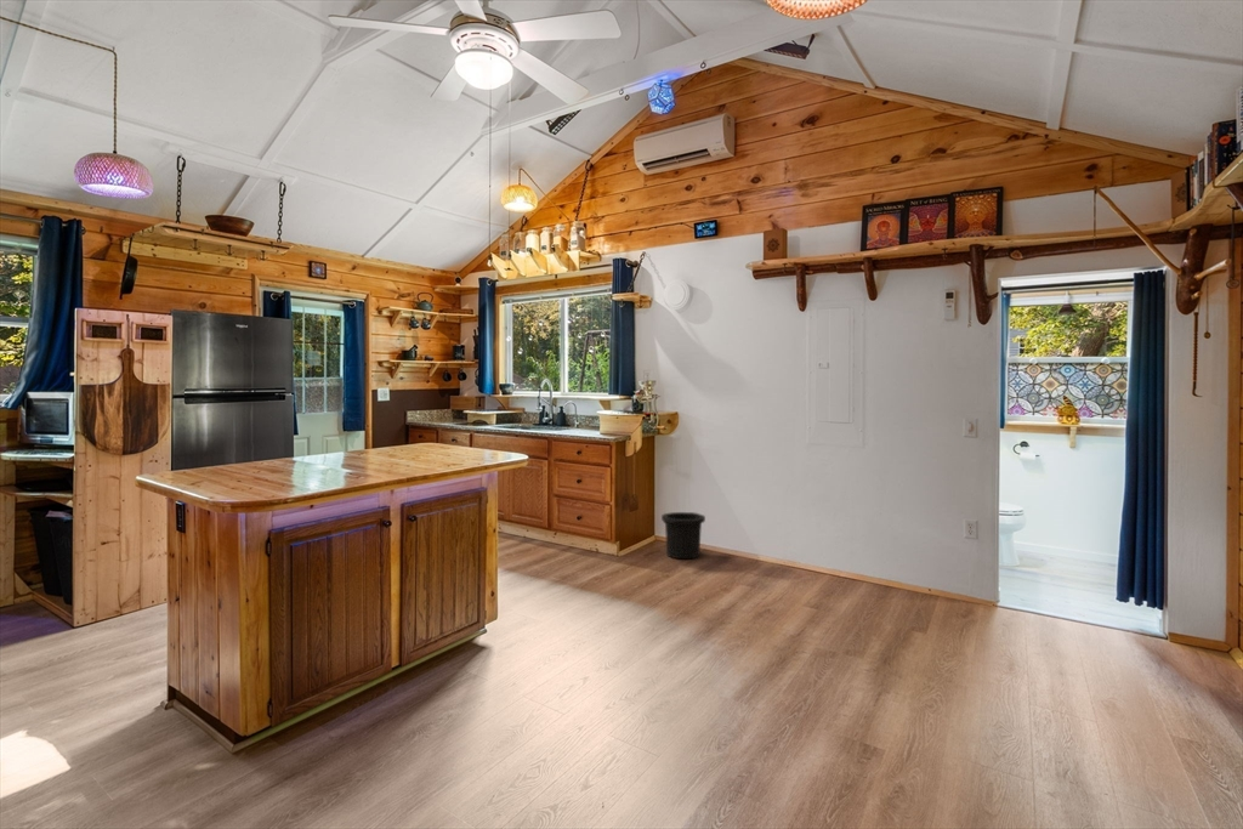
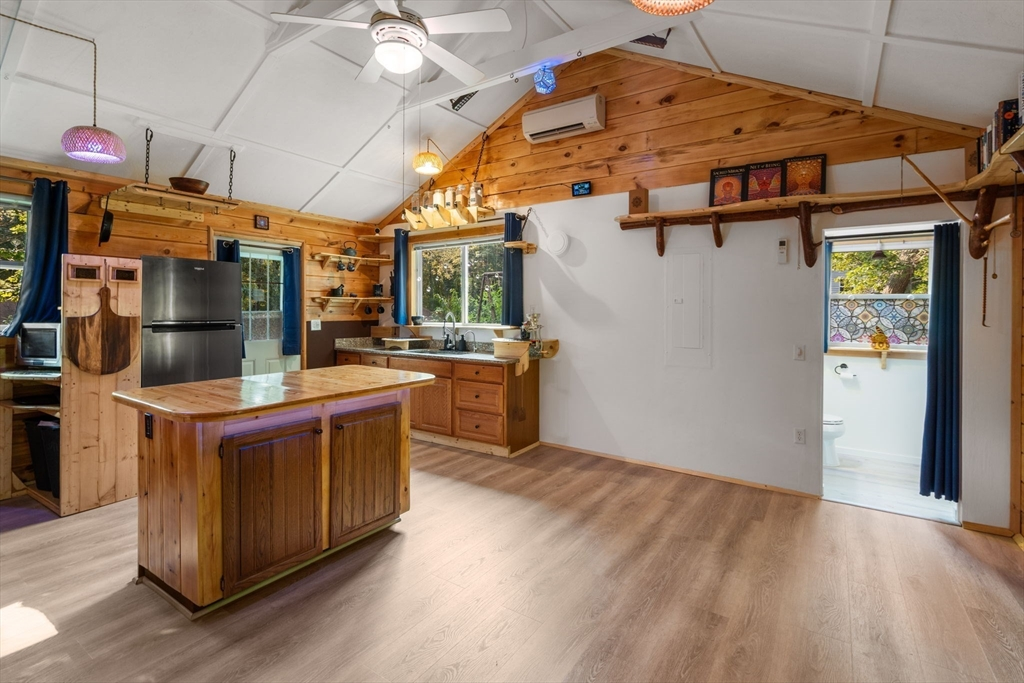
- trash can [660,511,706,561]
